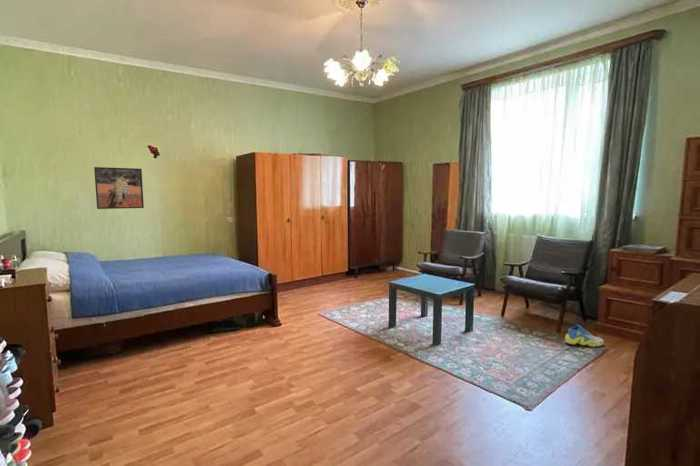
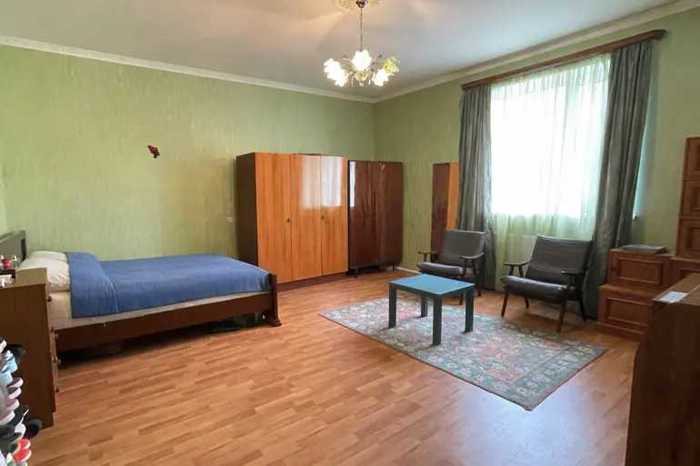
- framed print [93,166,145,210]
- sneaker [564,324,605,348]
